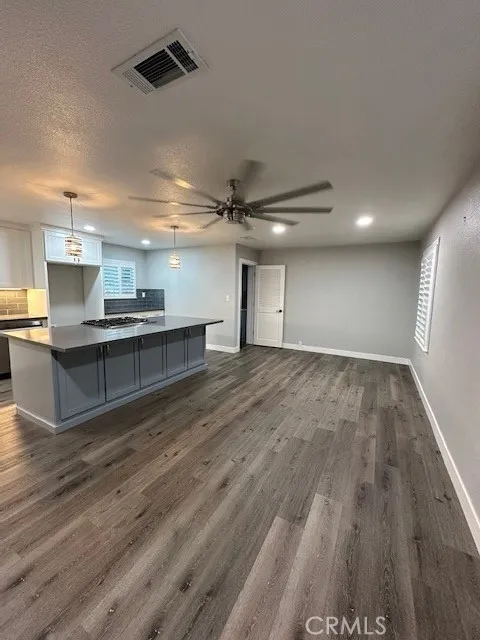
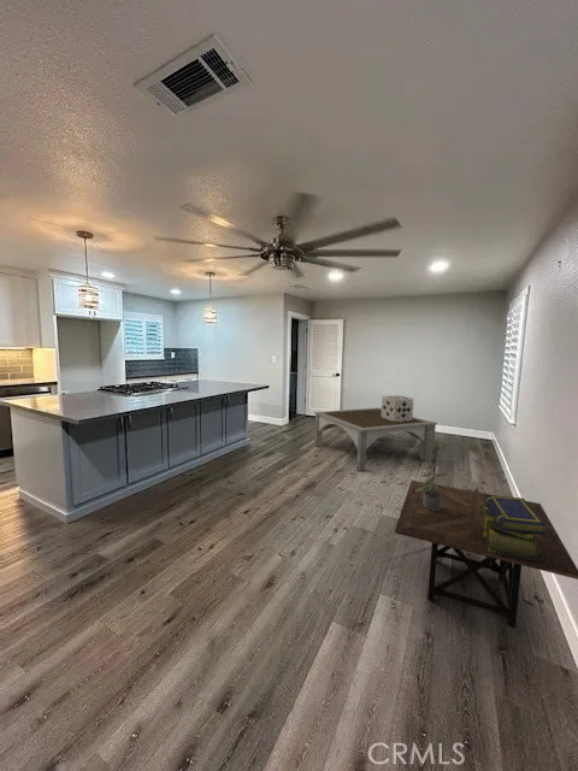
+ potted plant [415,440,448,511]
+ coffee table [313,407,438,472]
+ decorative cube [381,394,414,422]
+ stack of books [483,494,545,561]
+ side table [394,479,578,629]
